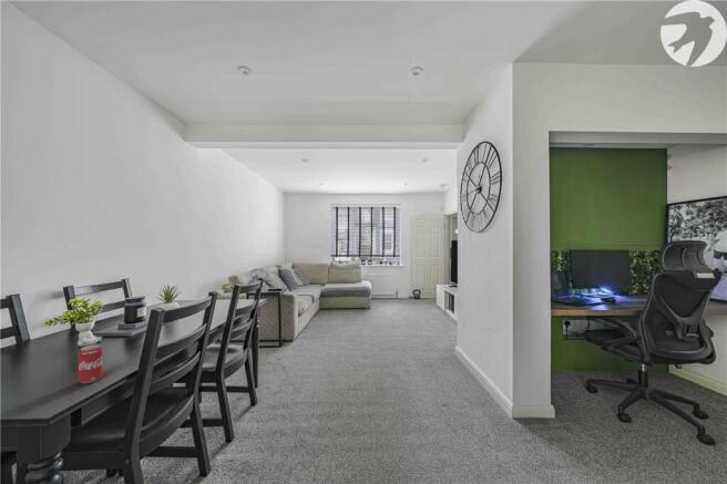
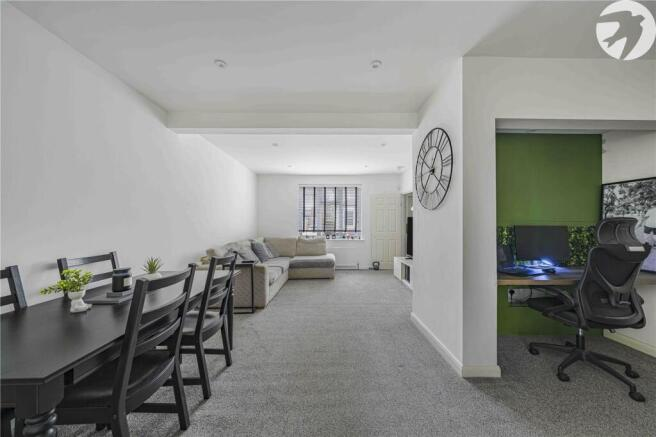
- beverage can [76,343,103,384]
